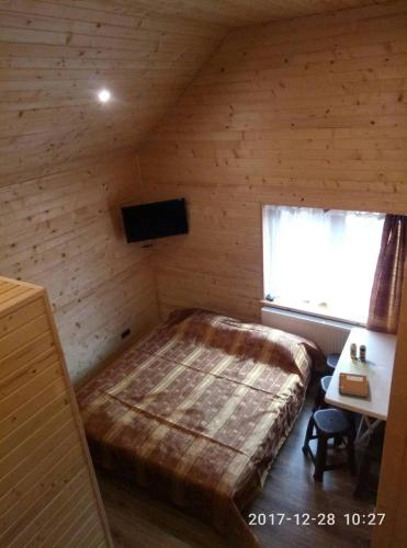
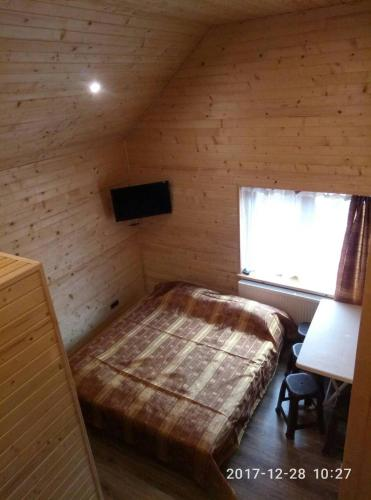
- notebook [338,372,369,399]
- candle [349,342,375,362]
